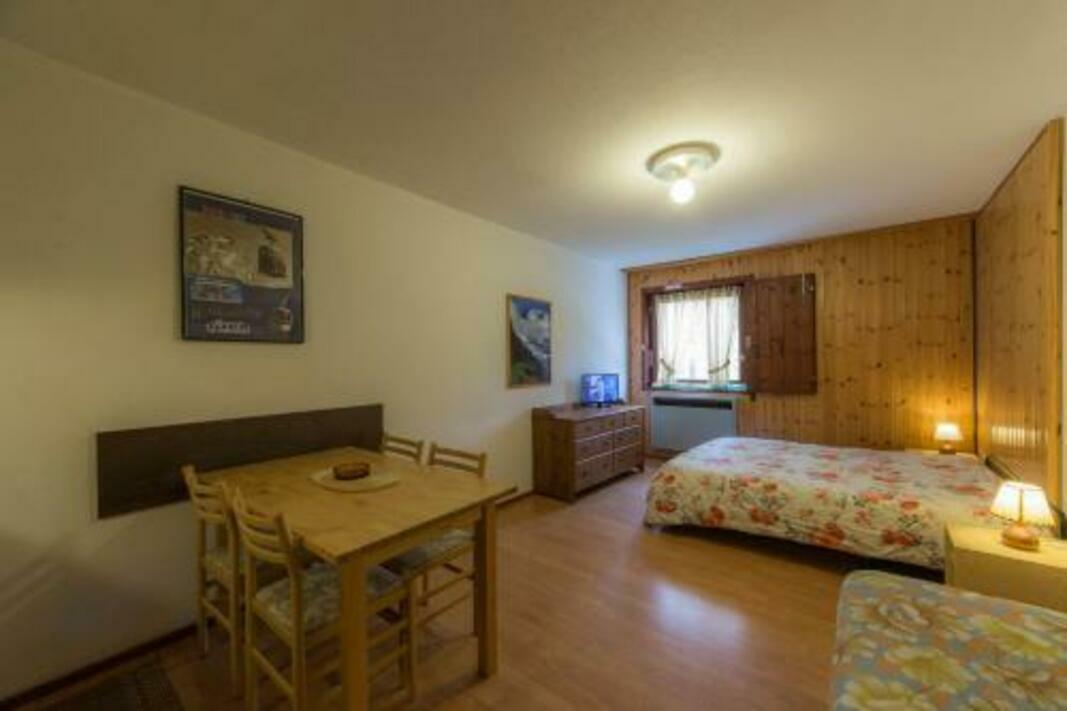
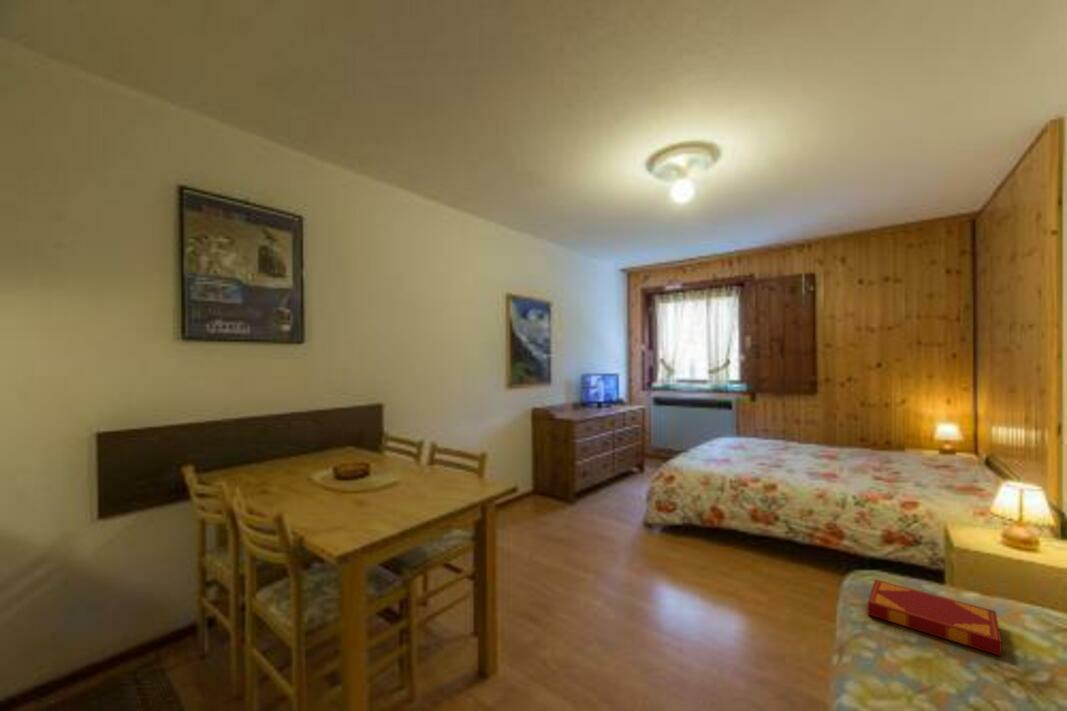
+ hardback book [867,578,1003,657]
